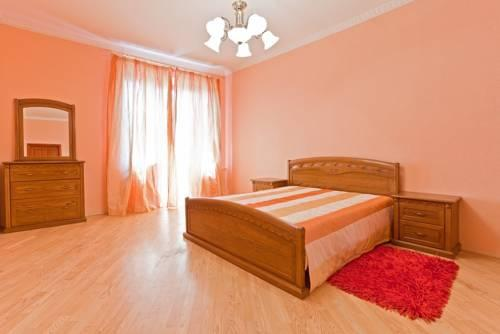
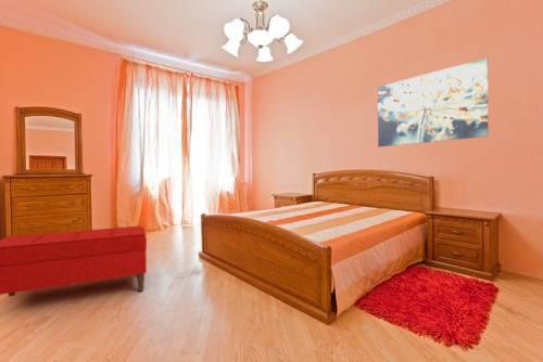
+ wall art [377,56,489,147]
+ bench [0,225,148,297]
